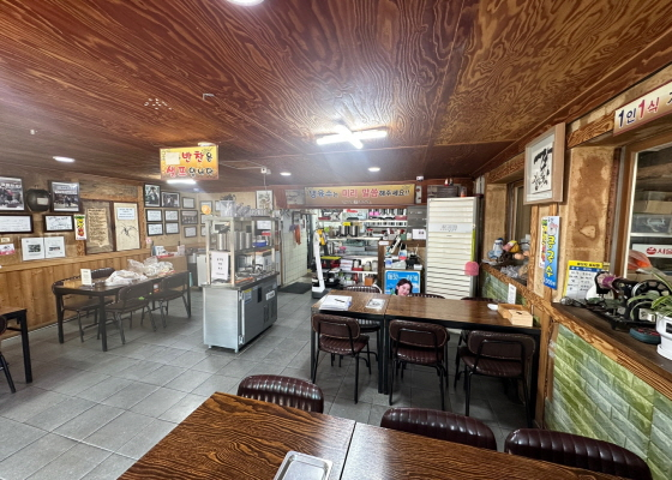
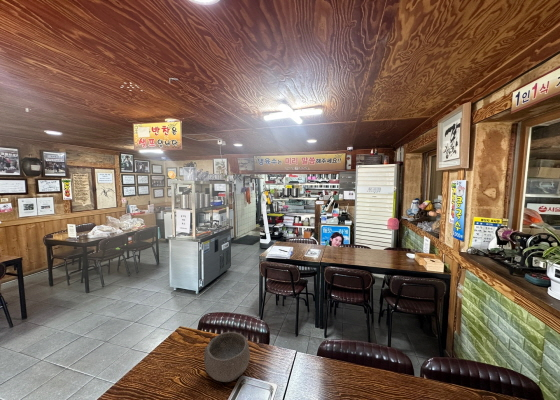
+ bowl [203,331,251,383]
